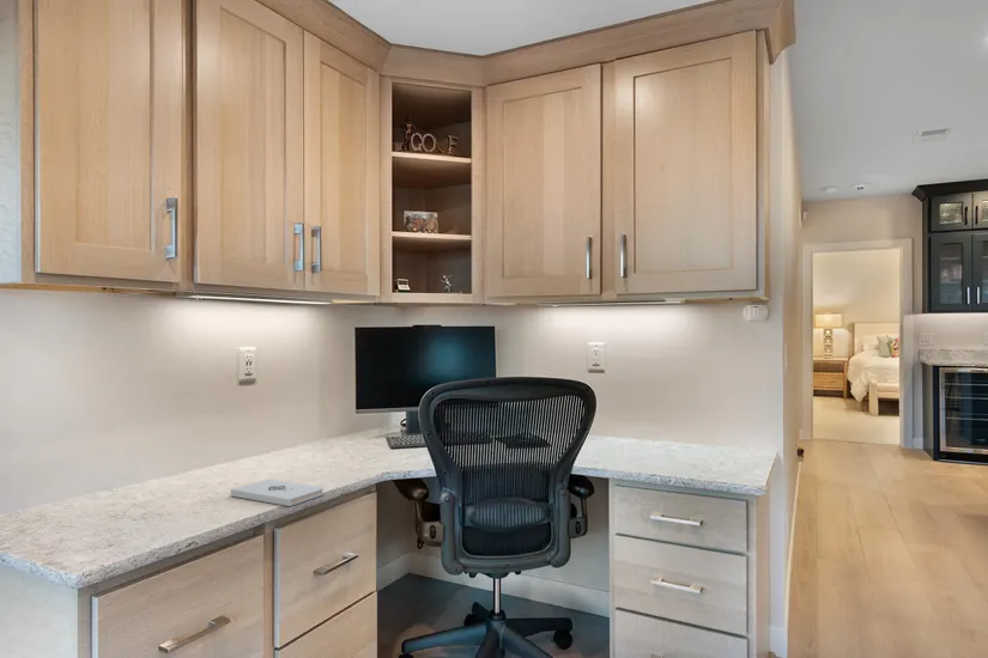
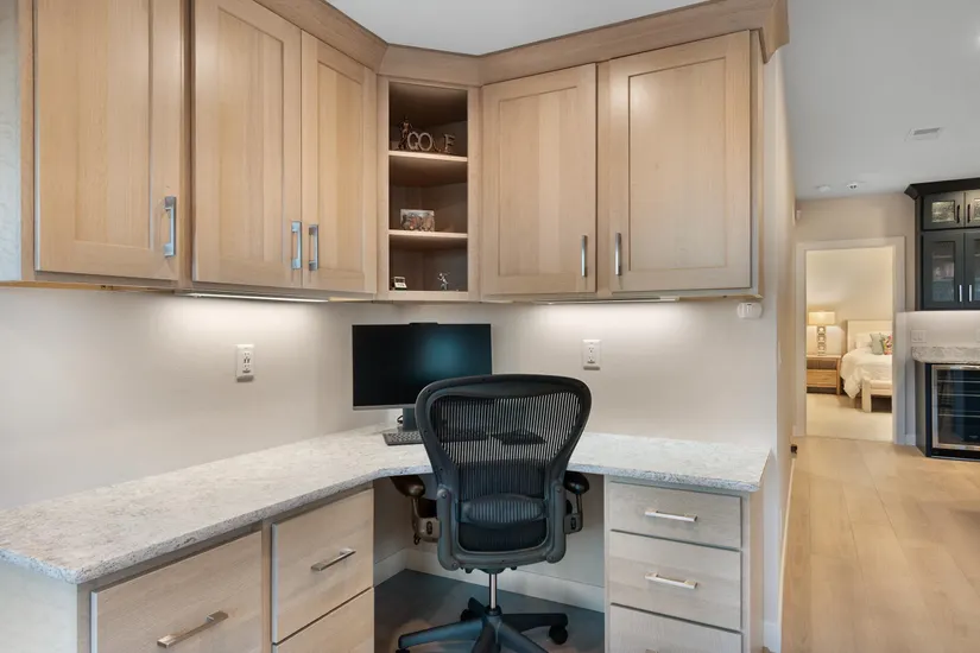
- notepad [230,479,325,507]
